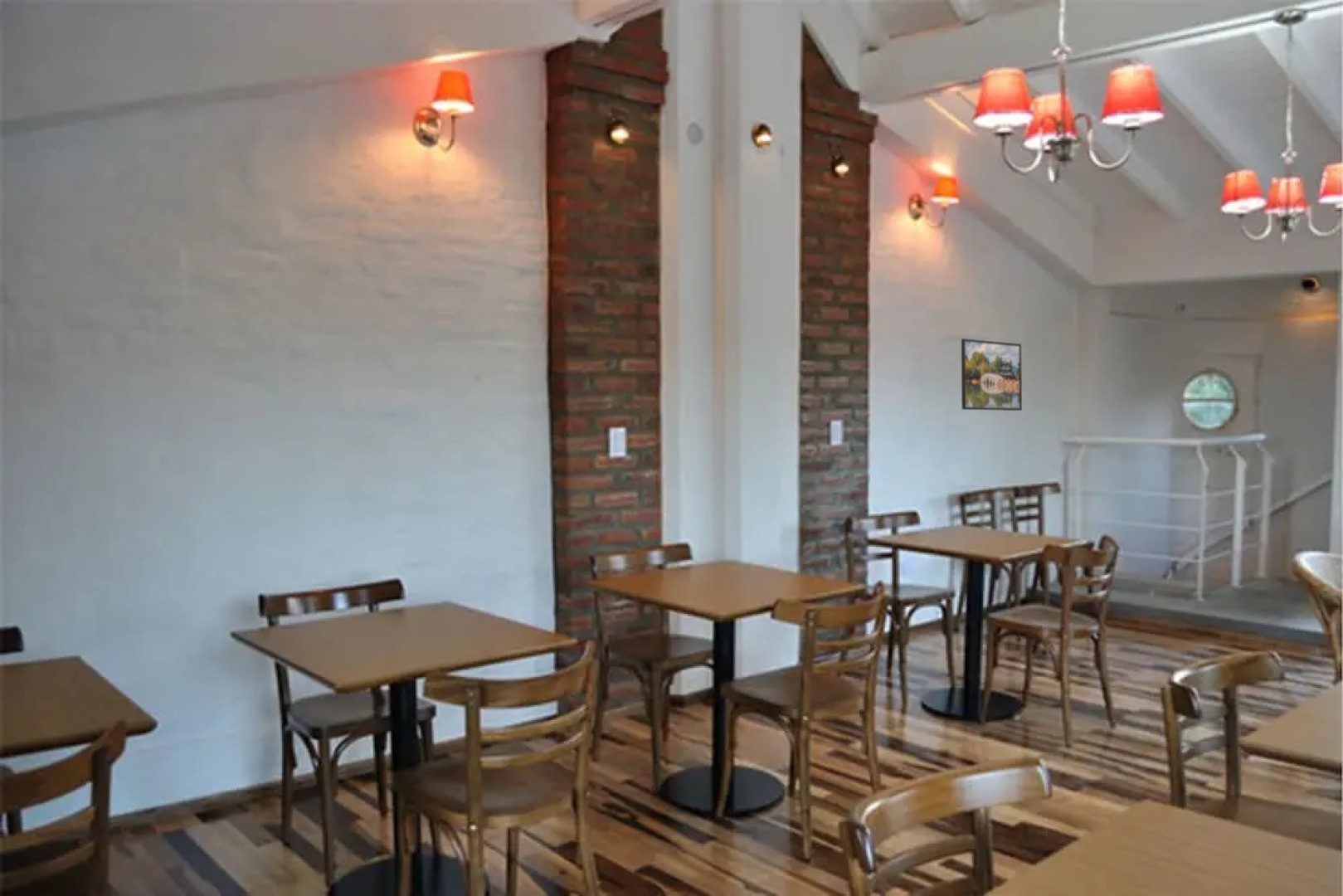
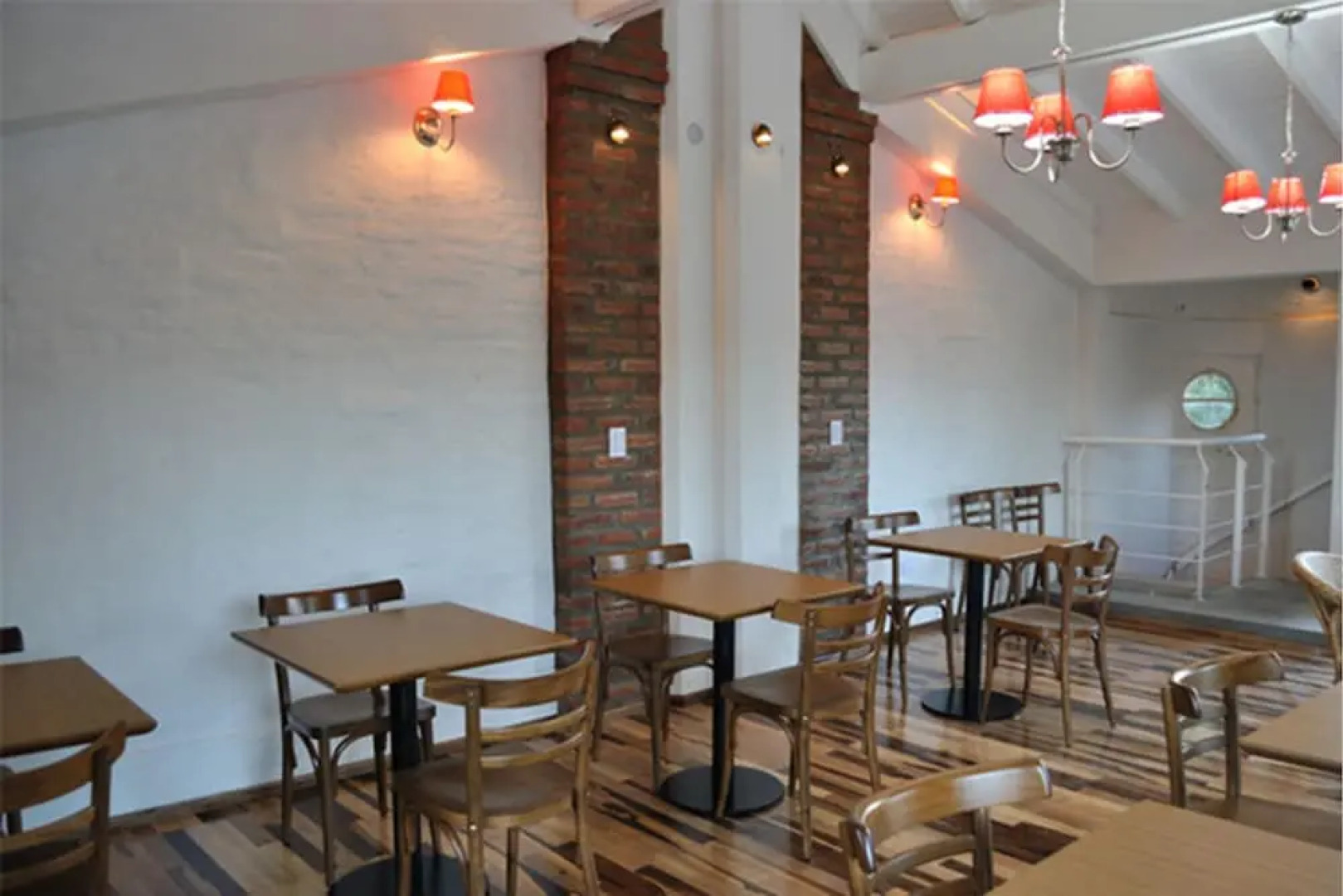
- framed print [961,338,1023,411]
